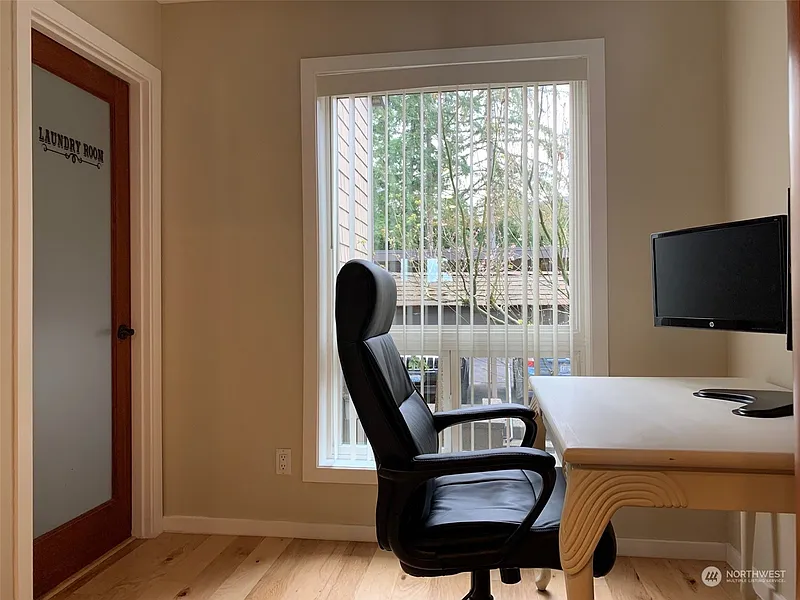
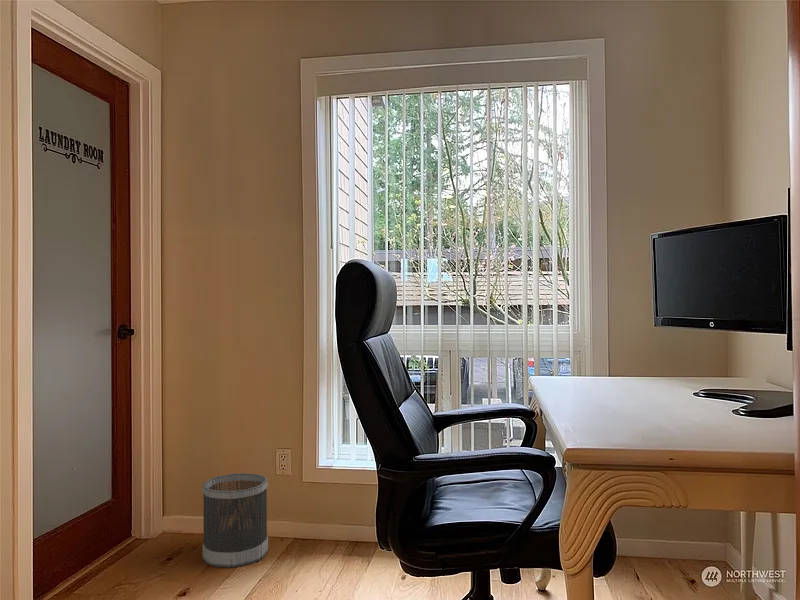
+ wastebasket [201,472,269,568]
